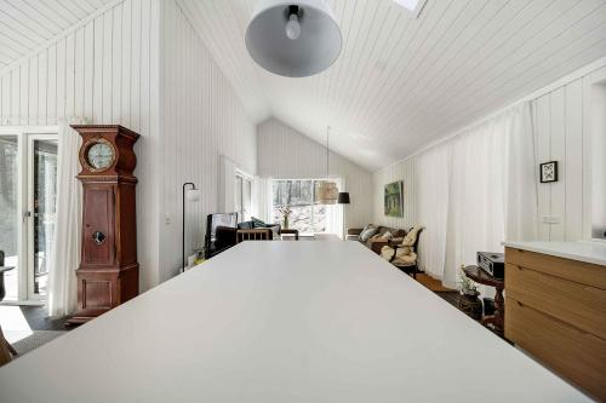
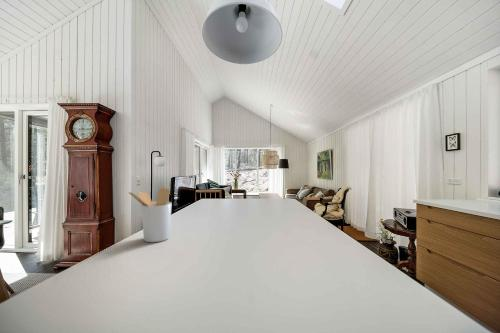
+ utensil holder [127,187,173,243]
